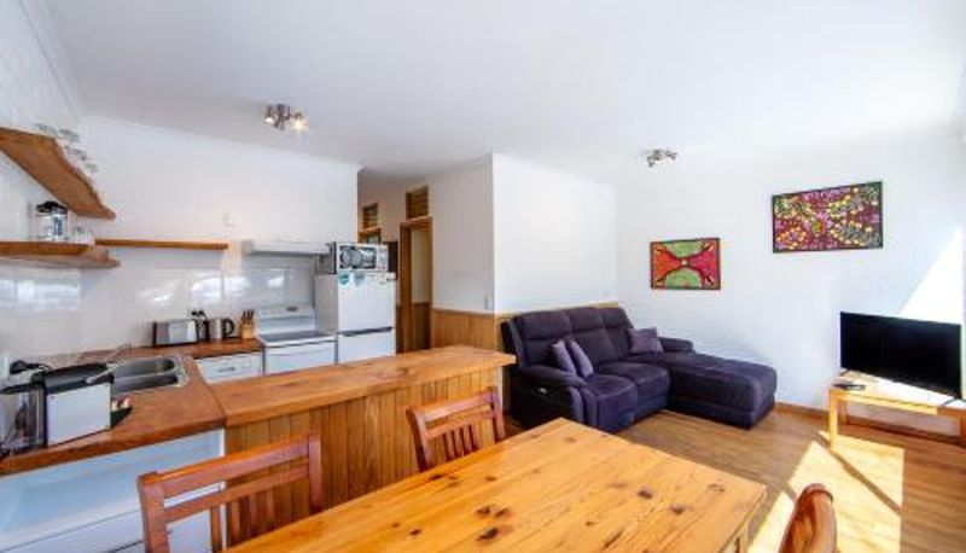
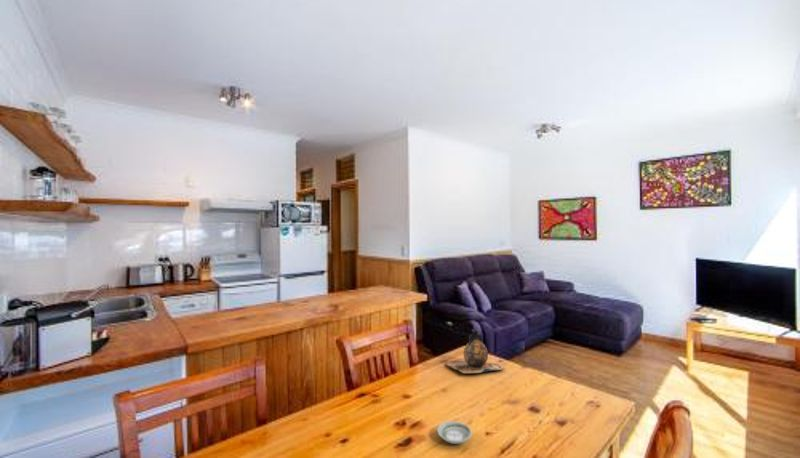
+ saucer [436,420,473,445]
+ vase [445,329,506,374]
